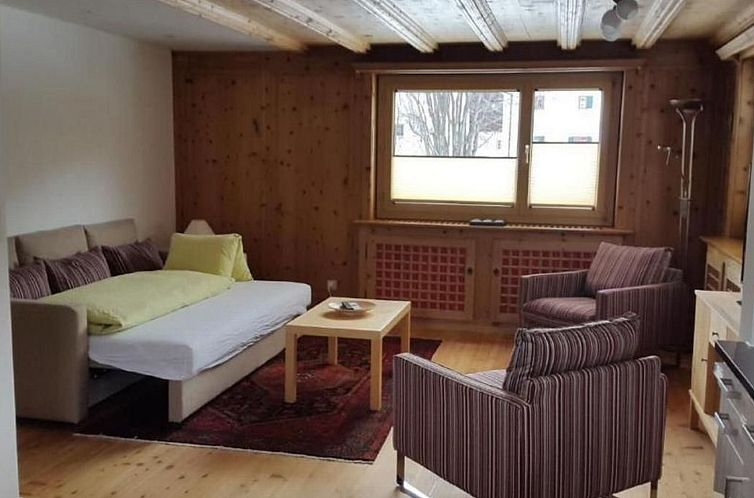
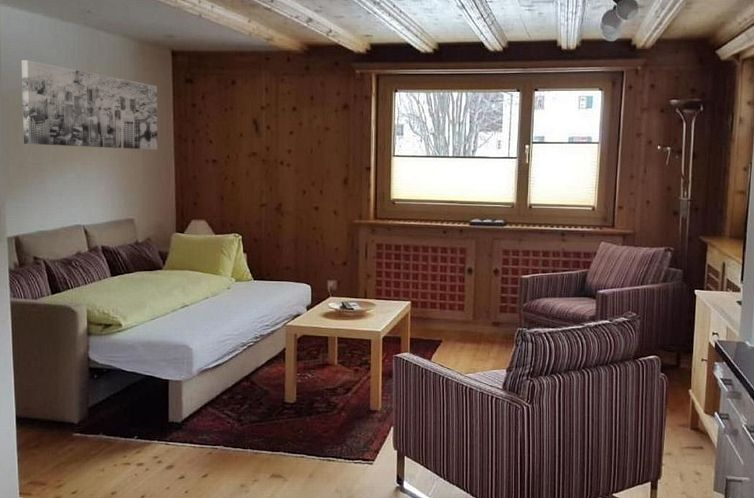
+ wall art [21,59,158,151]
